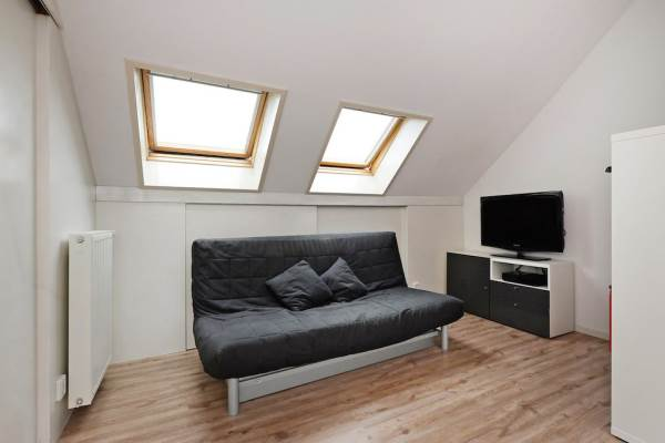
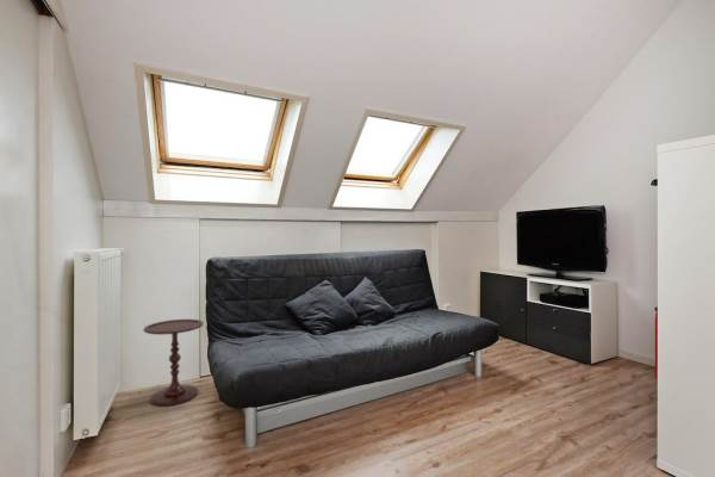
+ side table [142,318,205,407]
